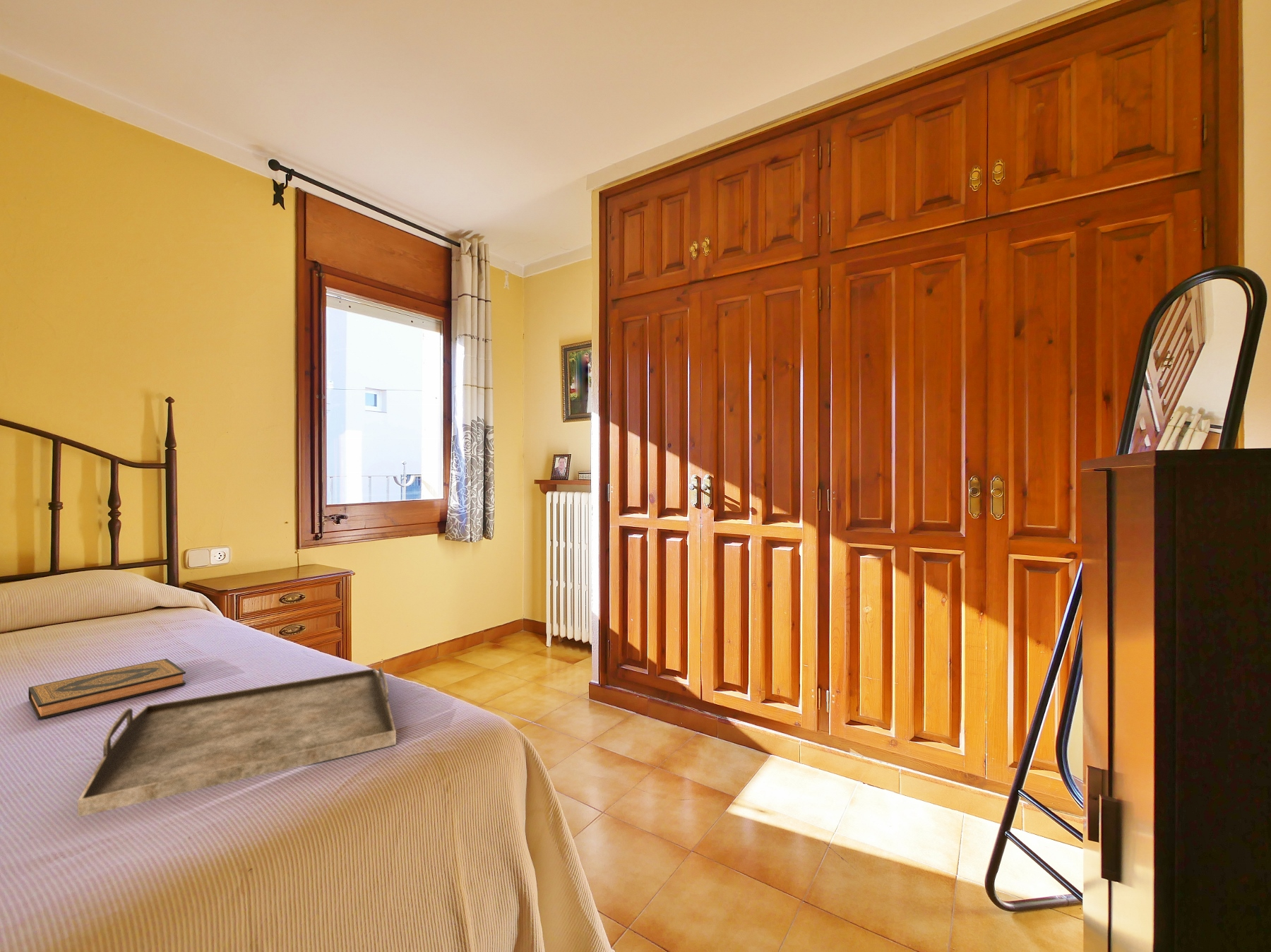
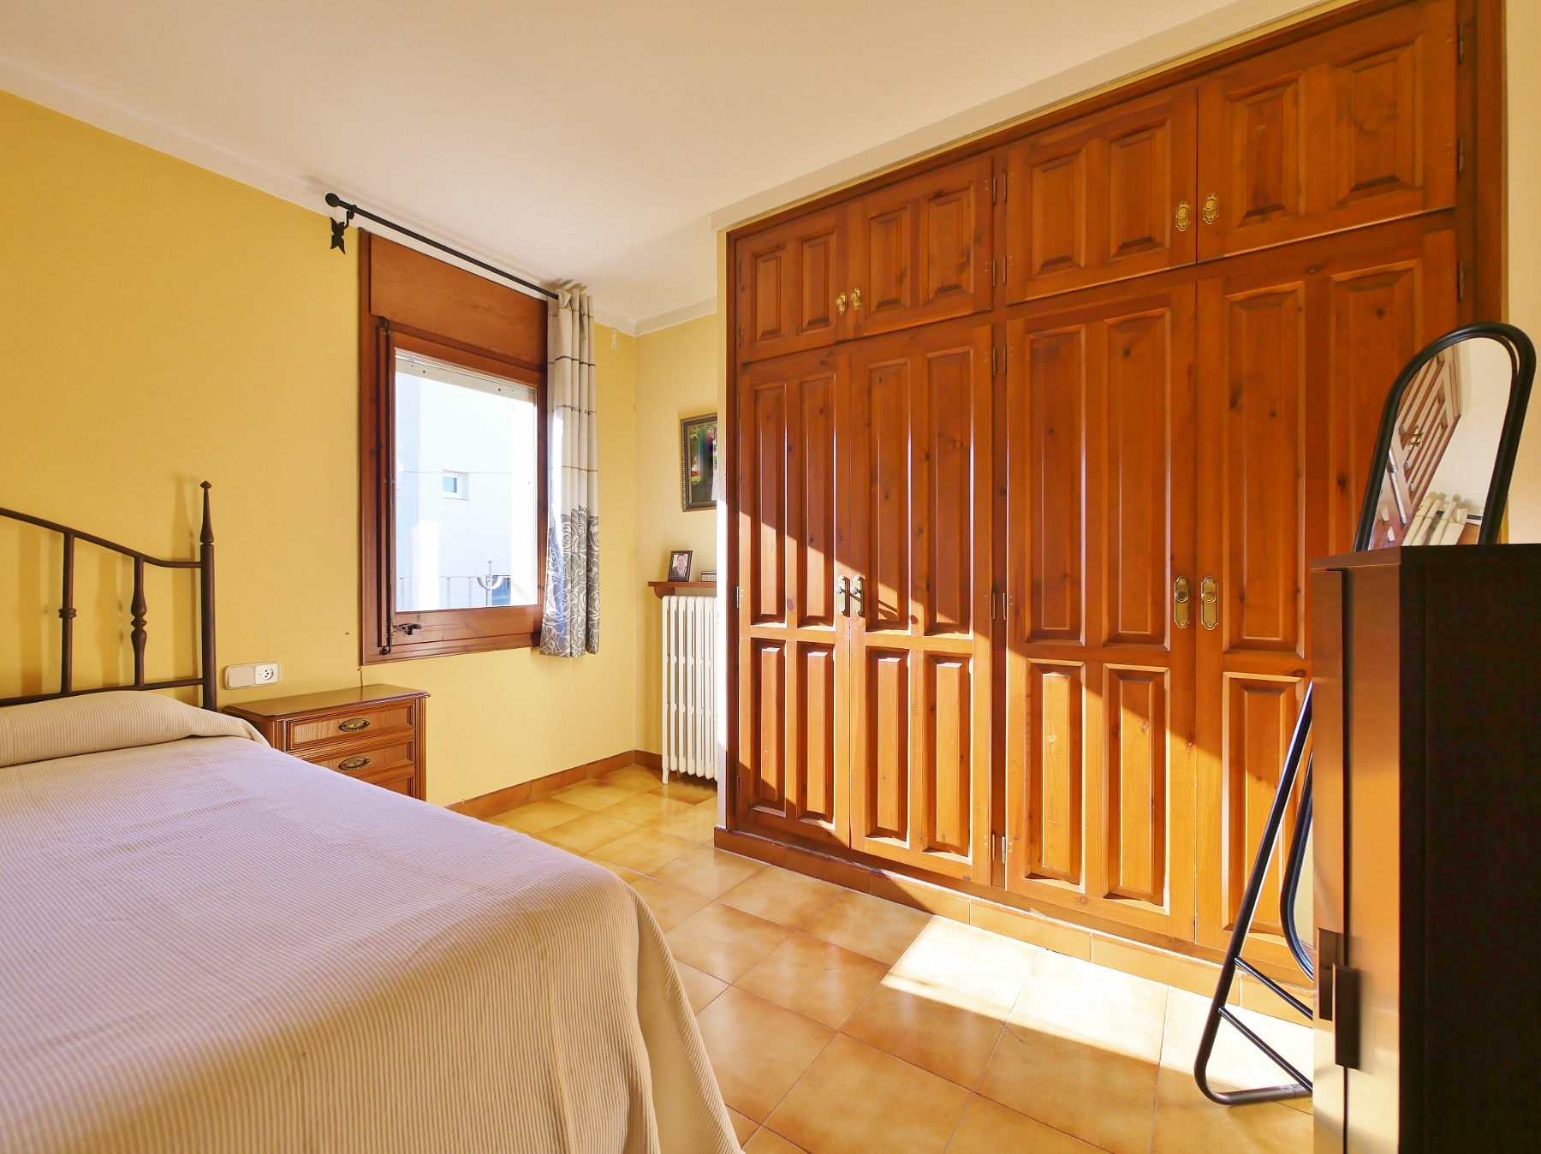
- serving tray [77,667,397,818]
- hardback book [28,658,186,720]
